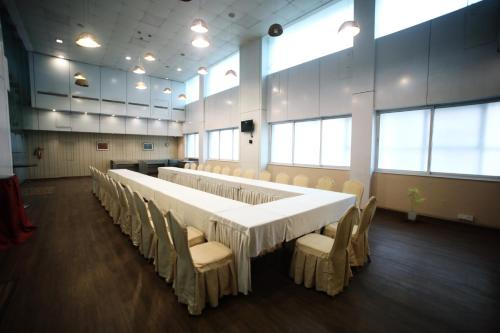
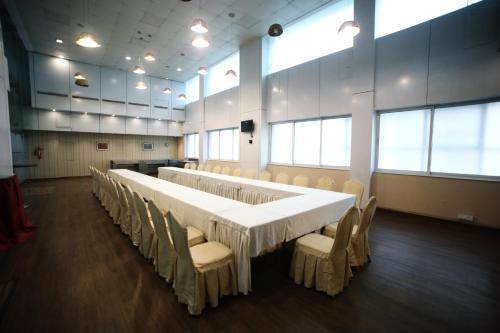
- house plant [405,188,427,222]
